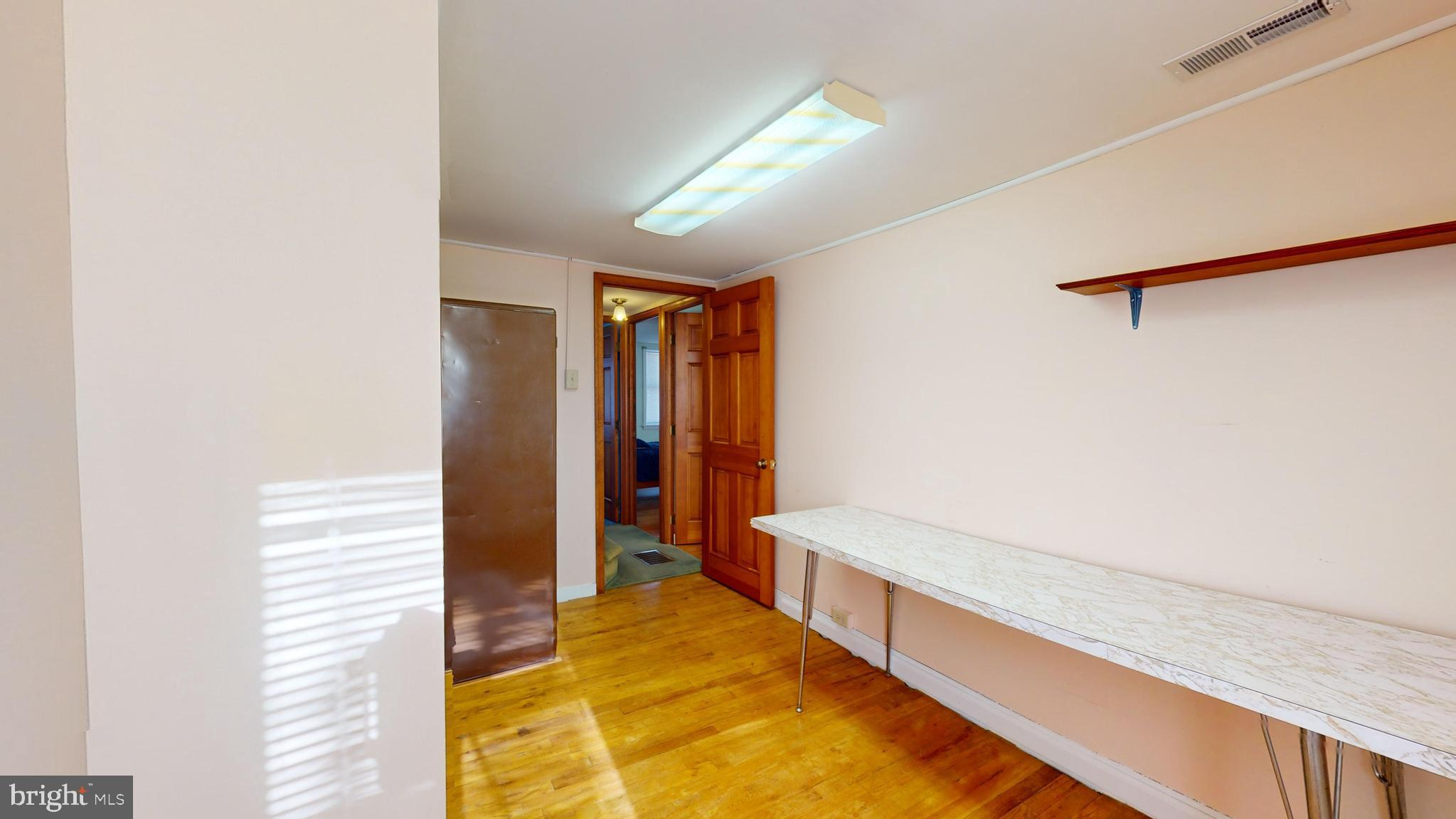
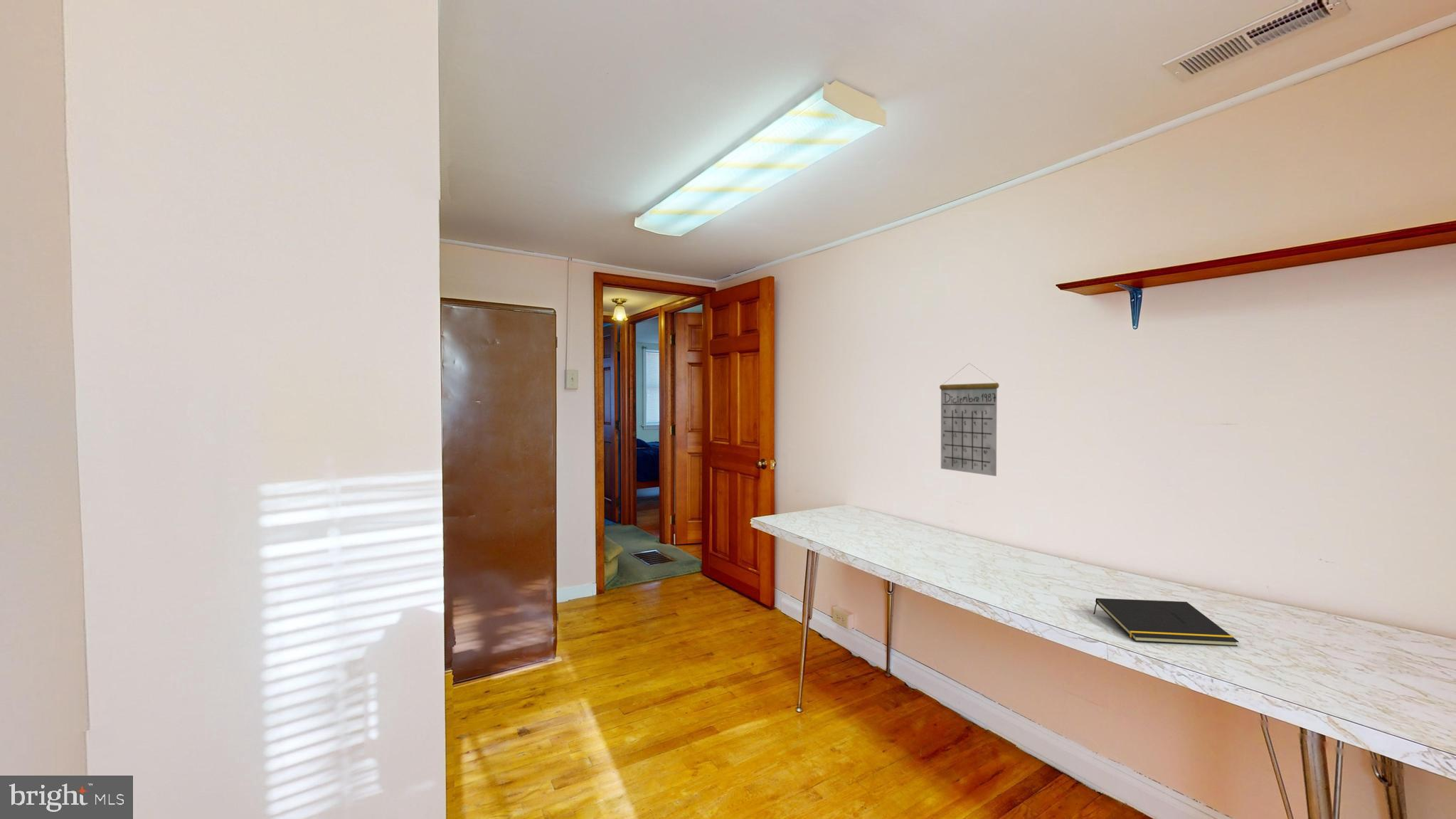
+ notepad [1093,598,1239,647]
+ calendar [939,362,999,477]
